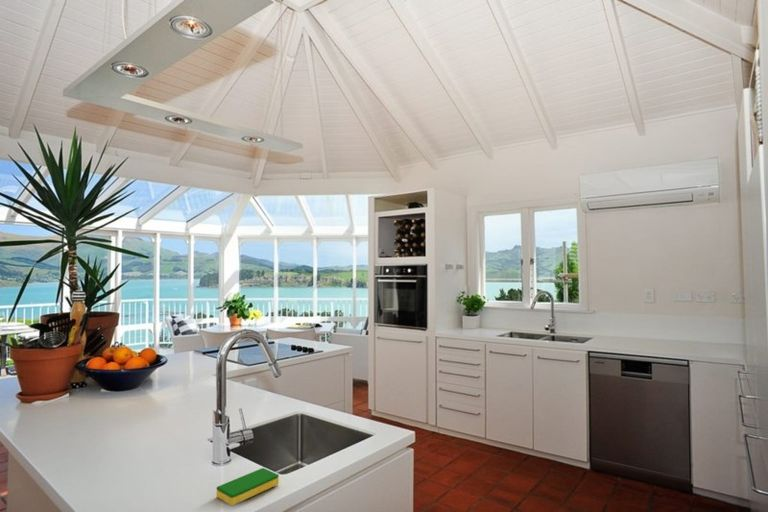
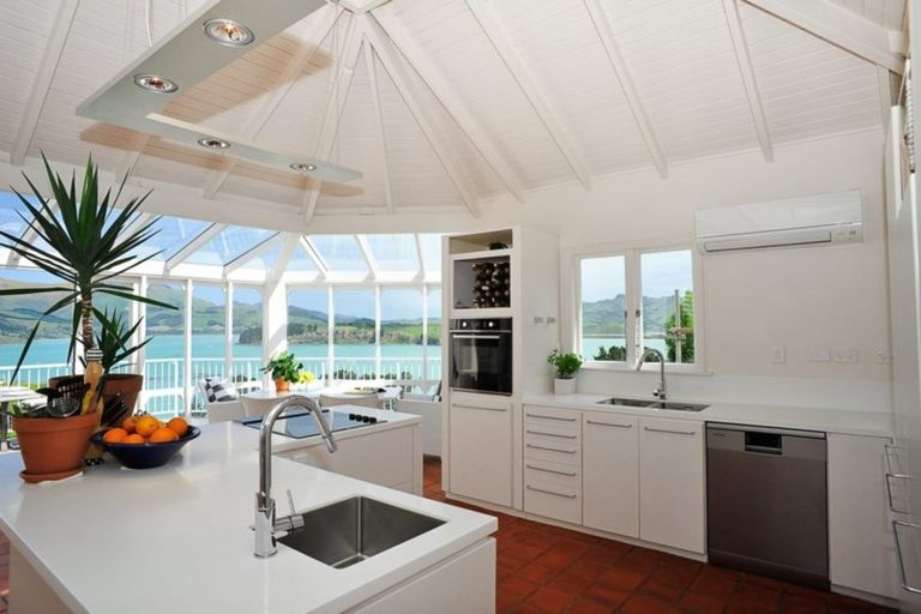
- dish sponge [215,467,280,506]
